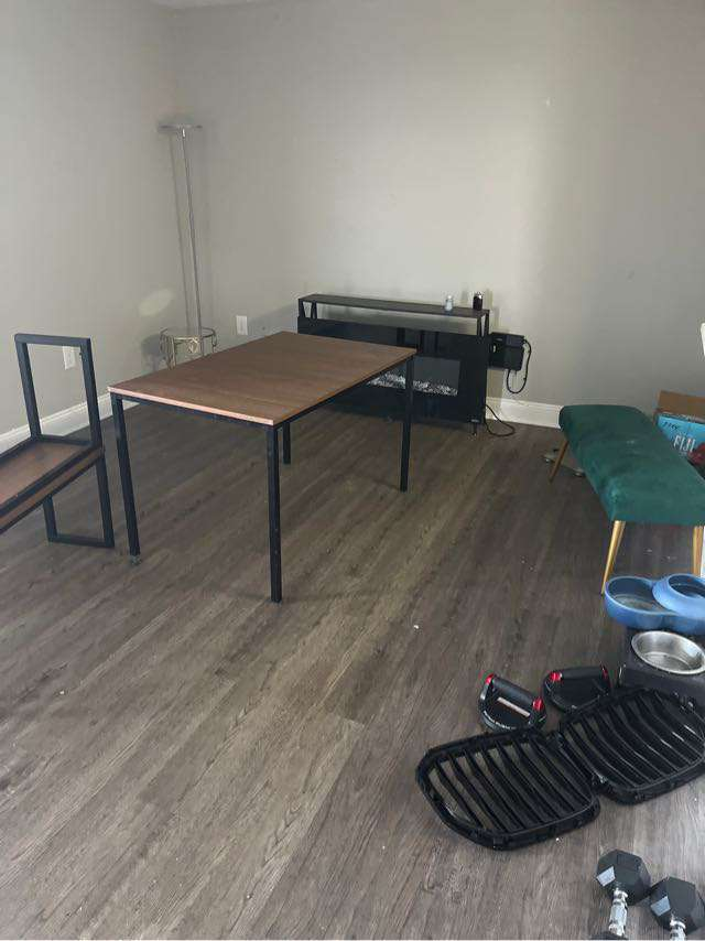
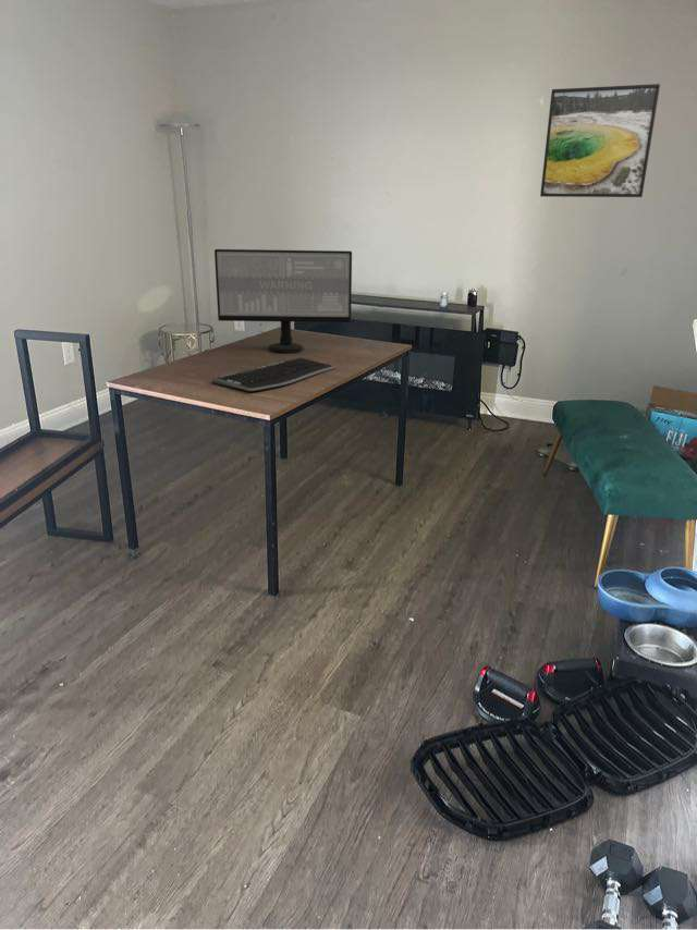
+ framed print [539,83,661,198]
+ keyboard [211,357,337,392]
+ computer monitor [213,248,353,354]
